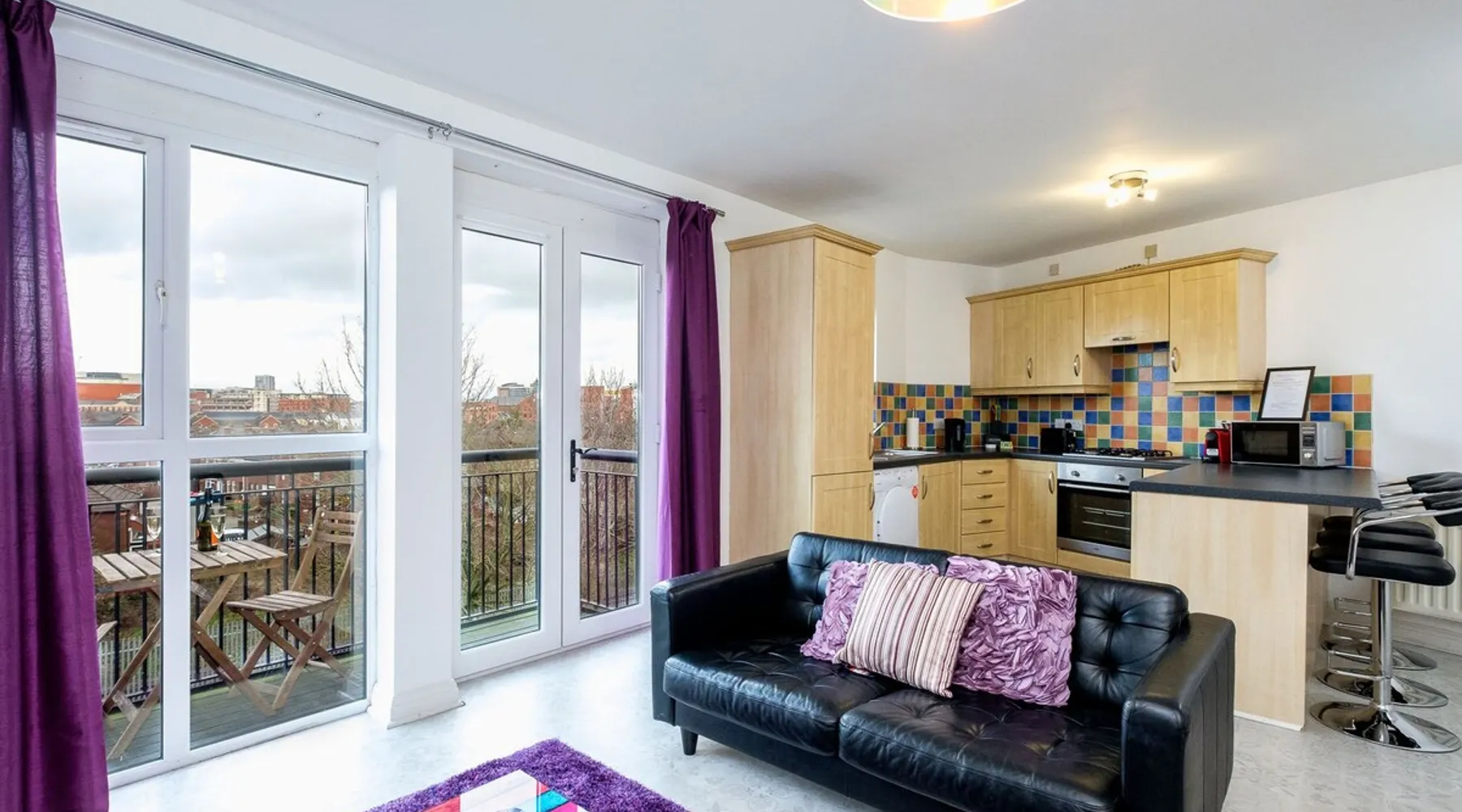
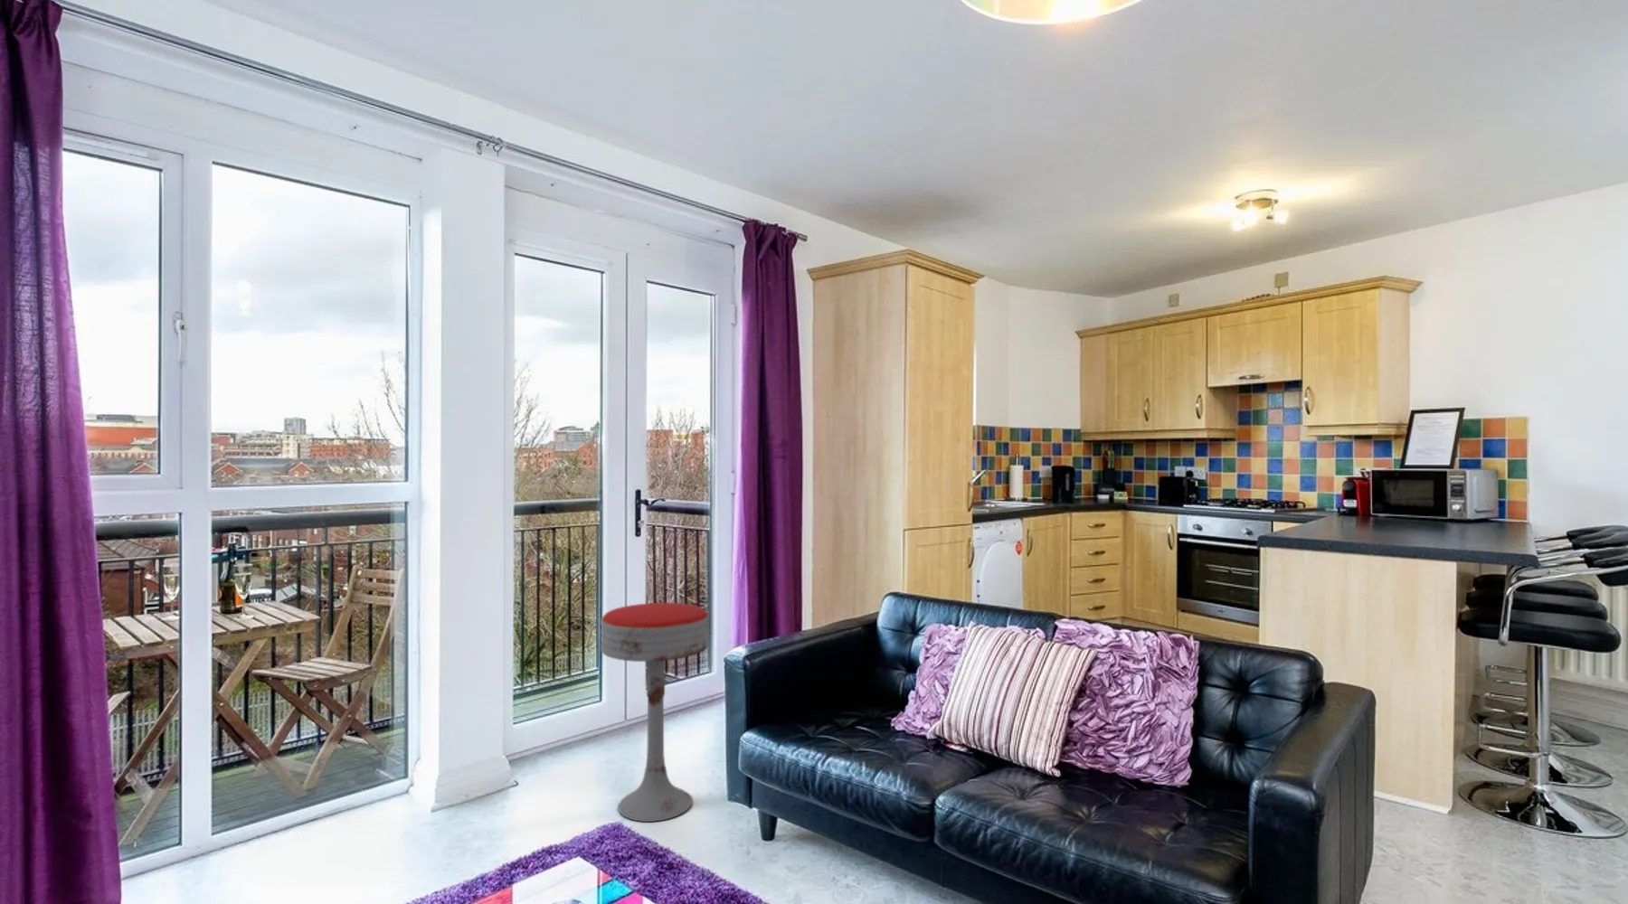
+ bar stool [600,602,710,823]
